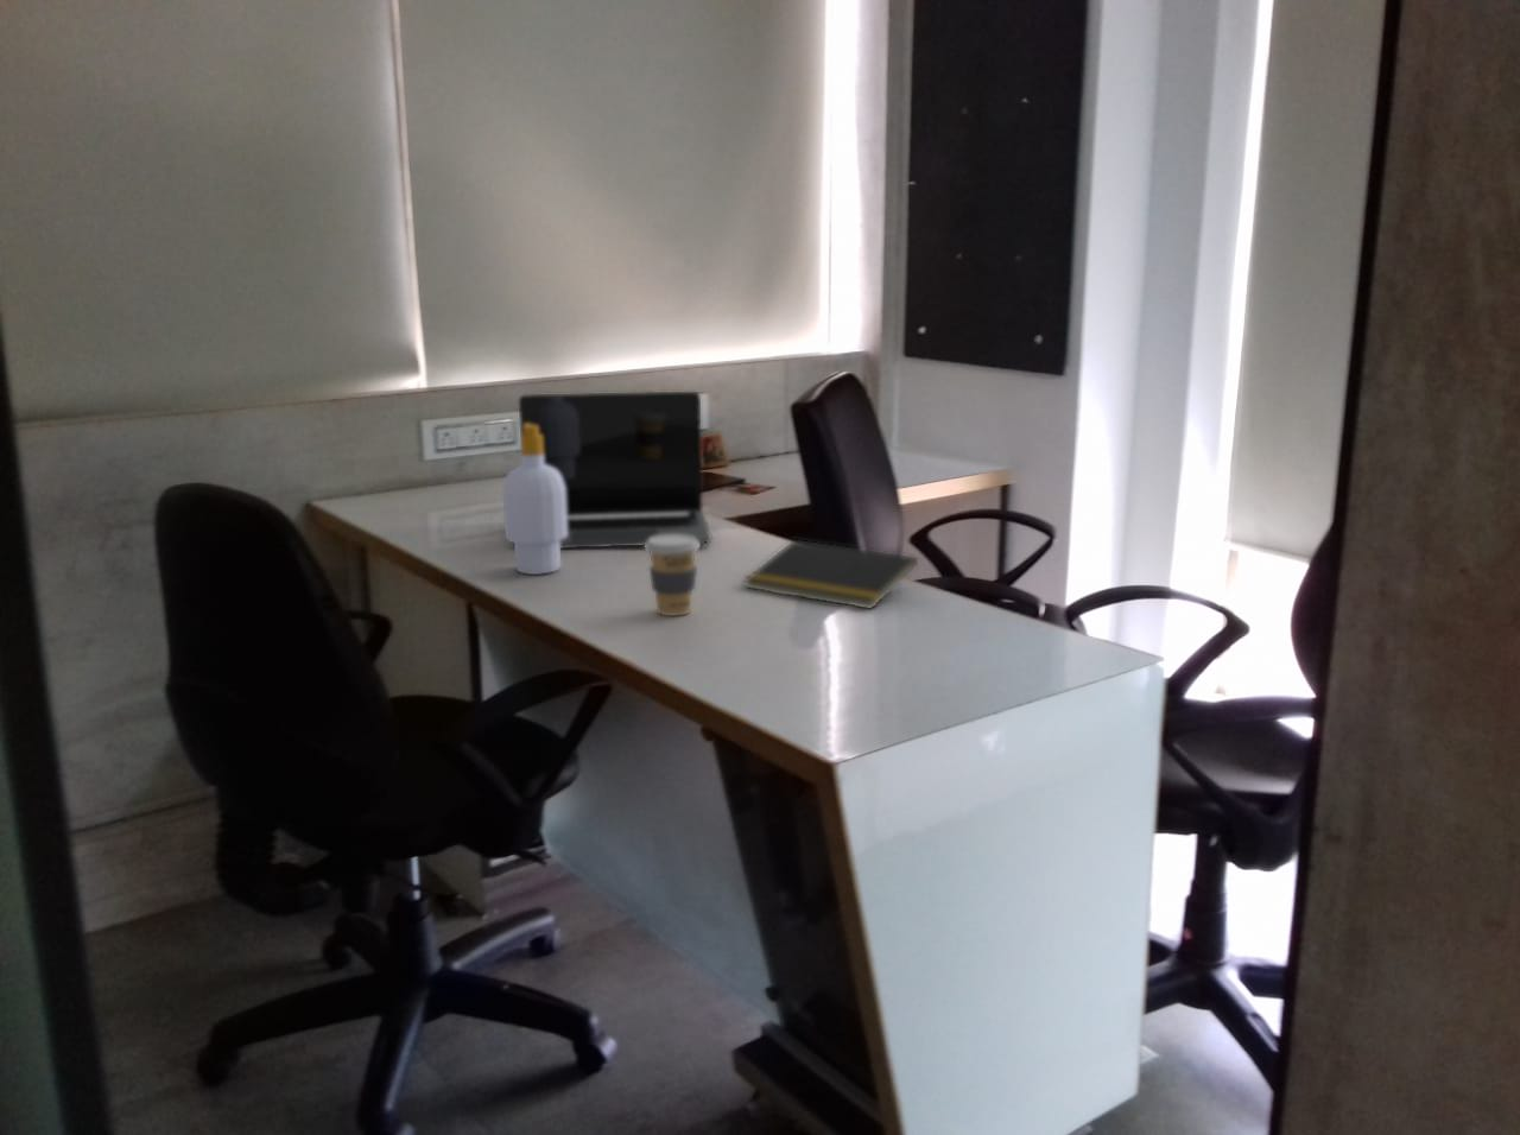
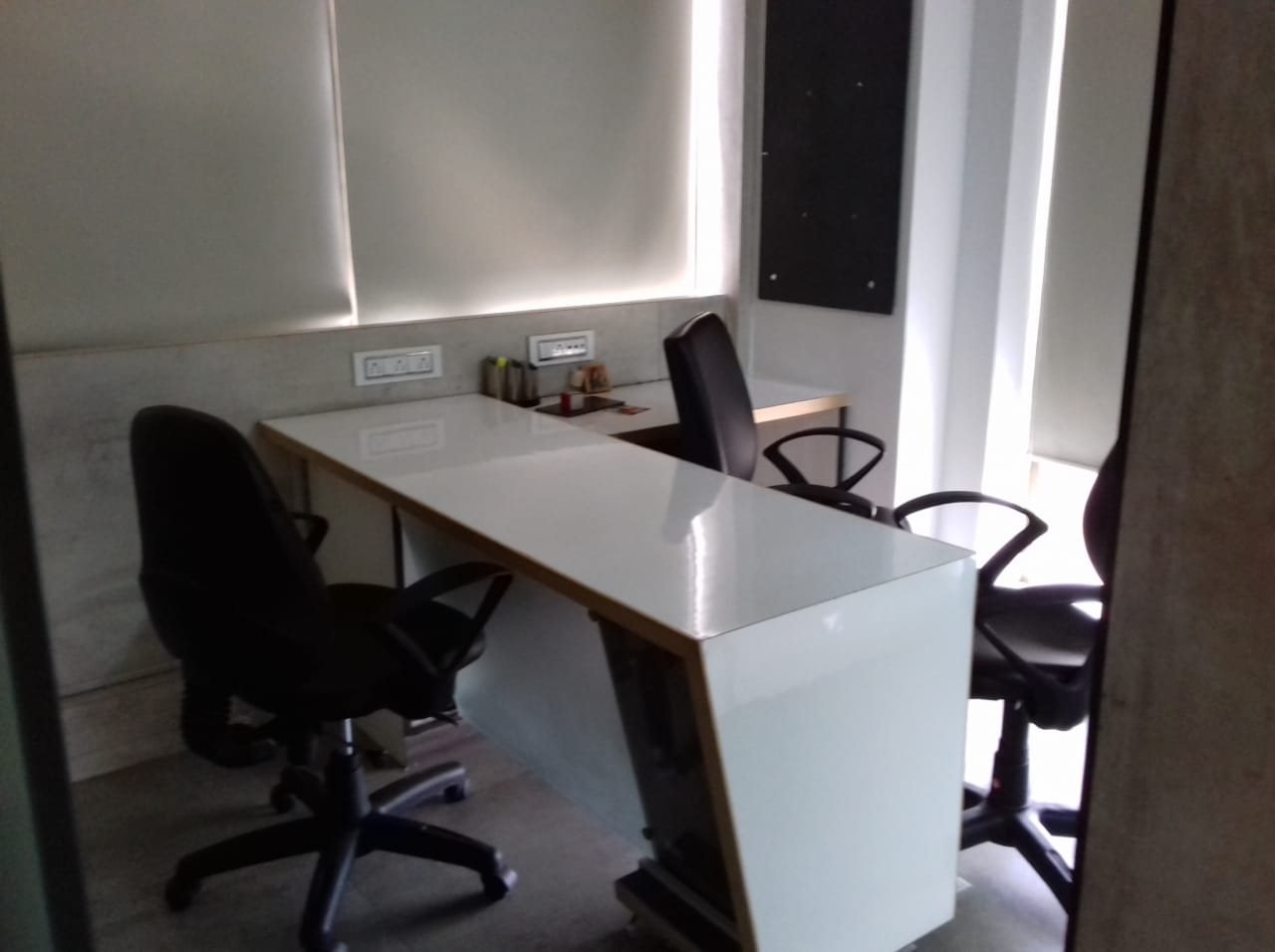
- coffee cup [644,534,701,618]
- notepad [743,539,919,610]
- laptop [517,391,713,550]
- soap bottle [502,424,567,576]
